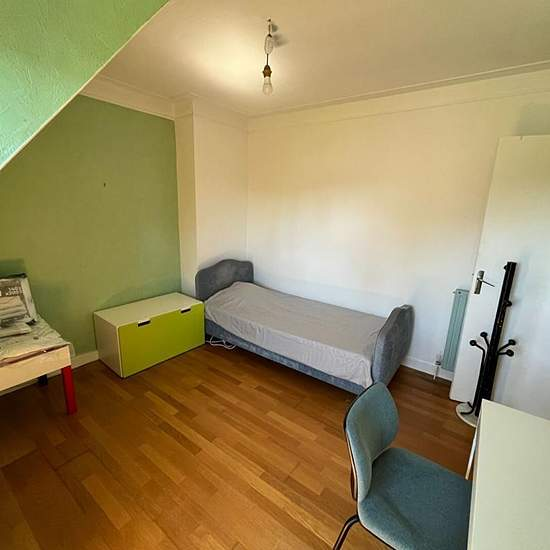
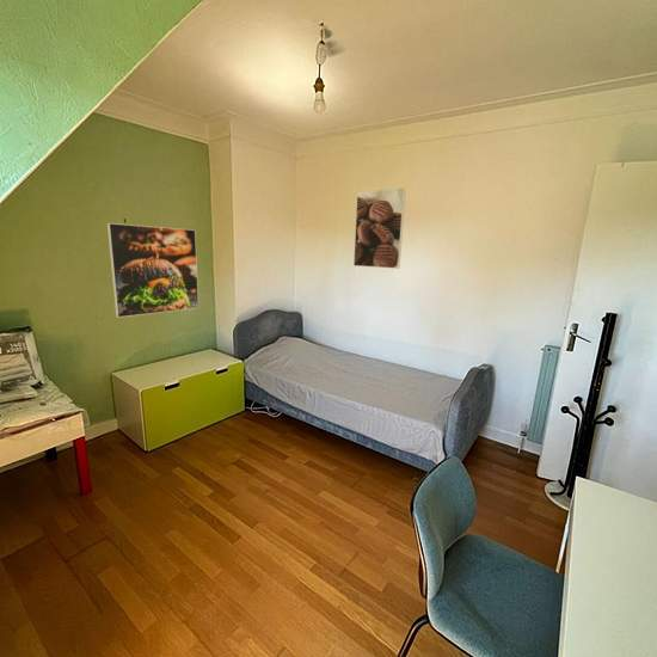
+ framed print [352,186,407,270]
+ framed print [106,222,199,319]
